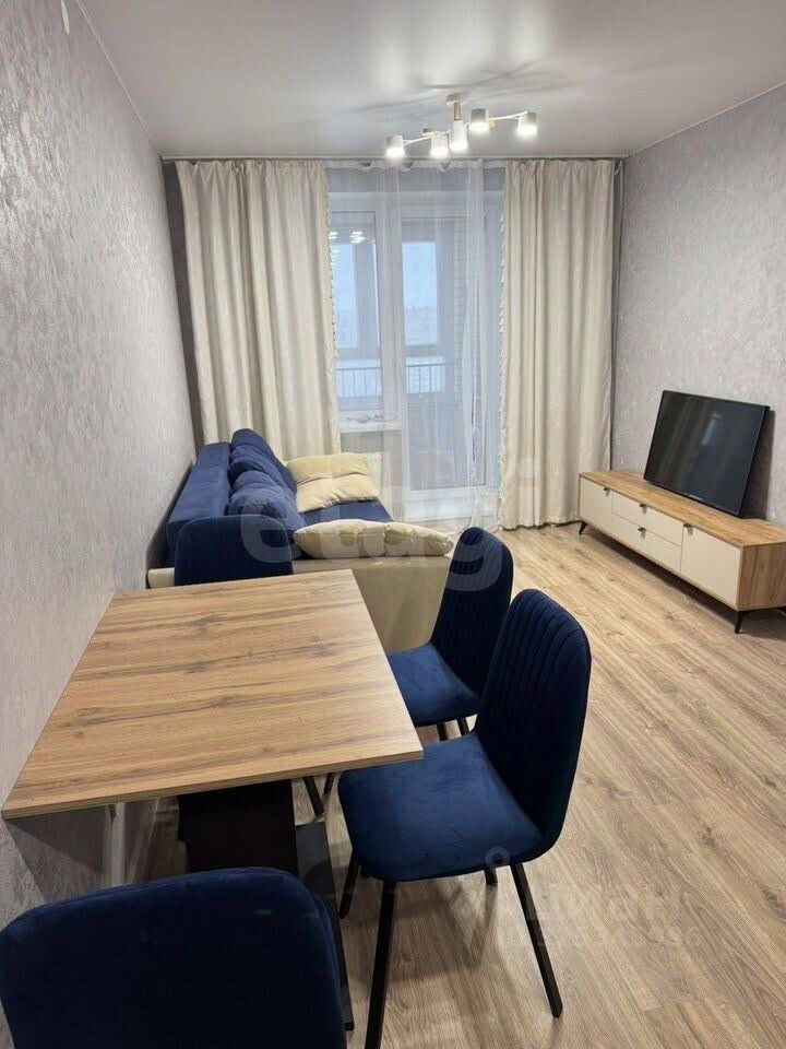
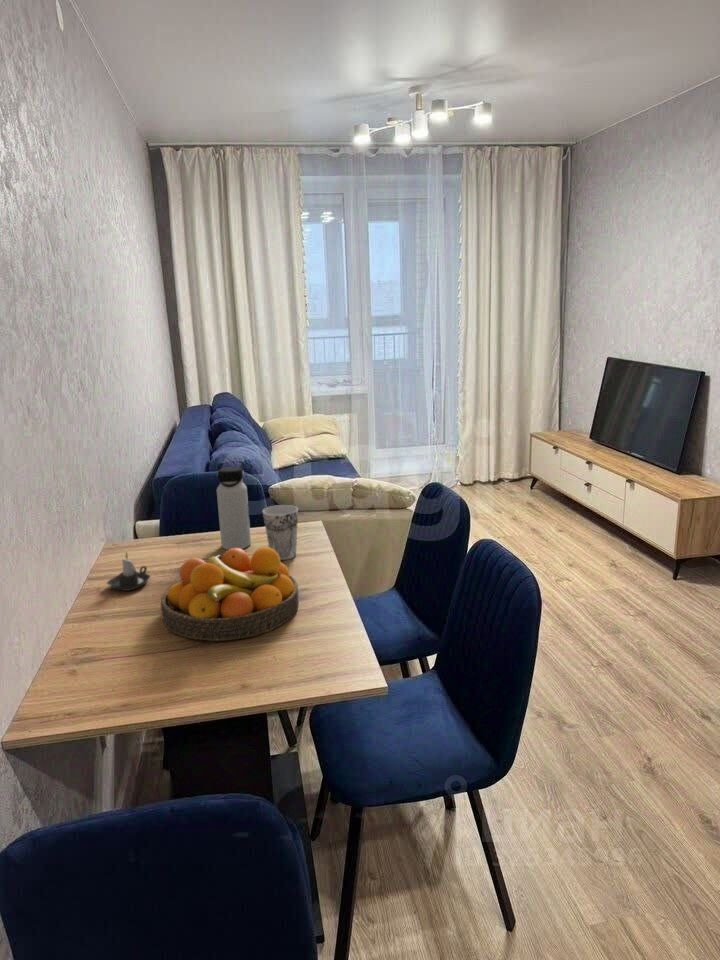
+ water bottle [216,466,252,550]
+ cup [262,504,299,561]
+ candle [106,551,152,592]
+ fruit bowl [160,546,300,642]
